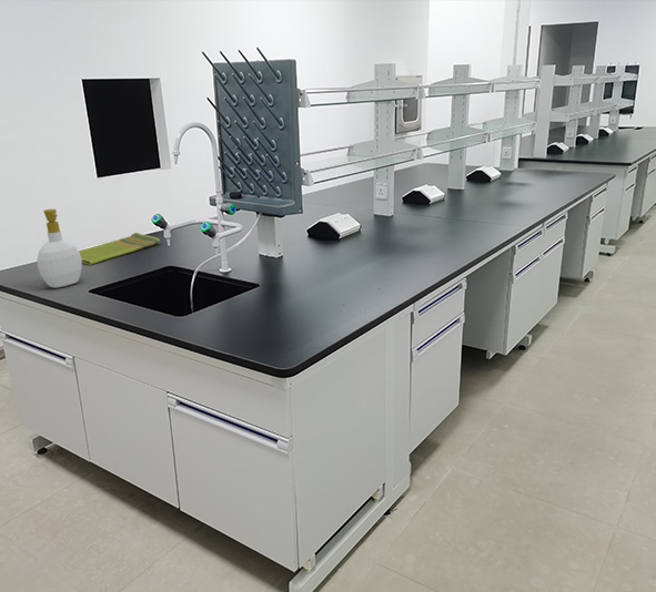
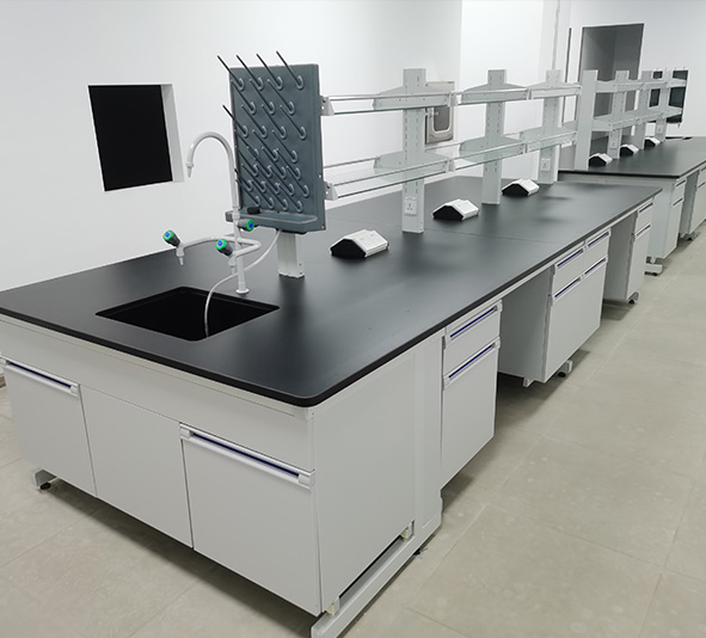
- dish towel [79,232,161,266]
- soap bottle [37,208,83,289]
